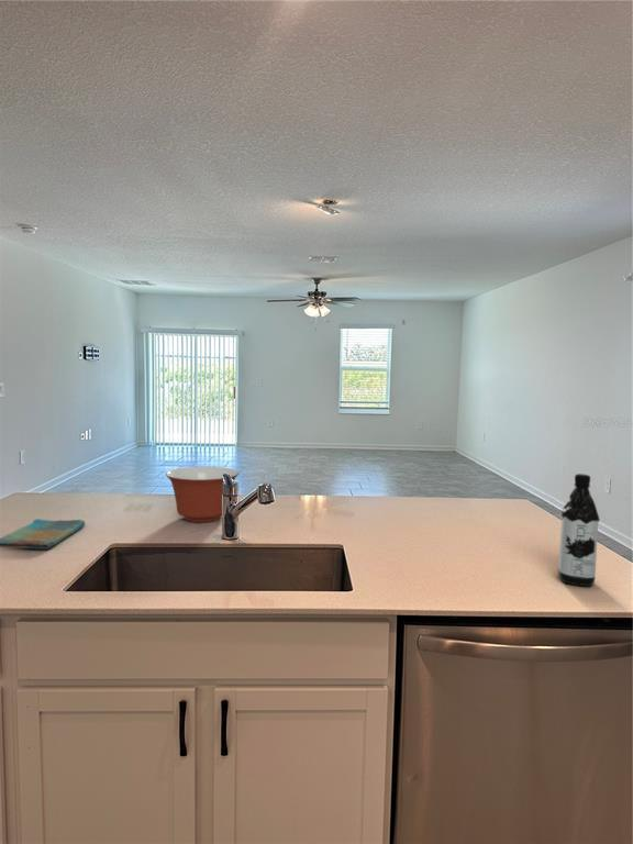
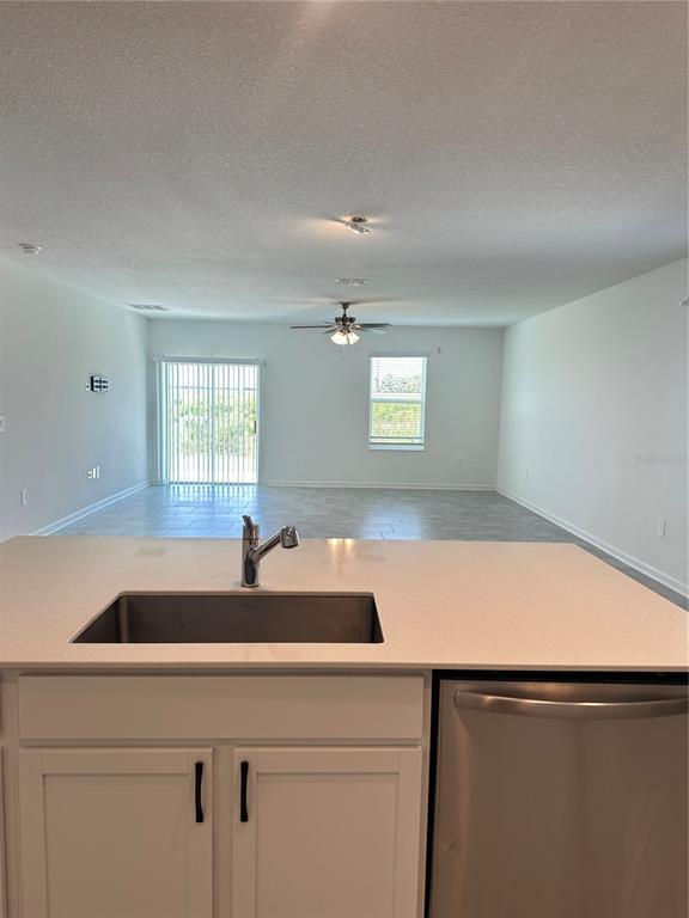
- dish towel [0,518,86,551]
- water bottle [557,473,601,587]
- mixing bowl [165,466,240,523]
